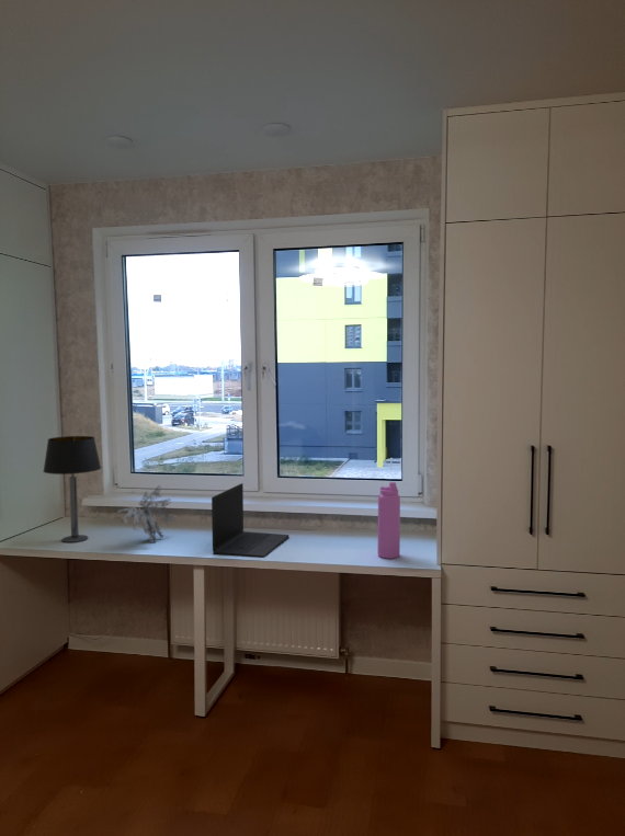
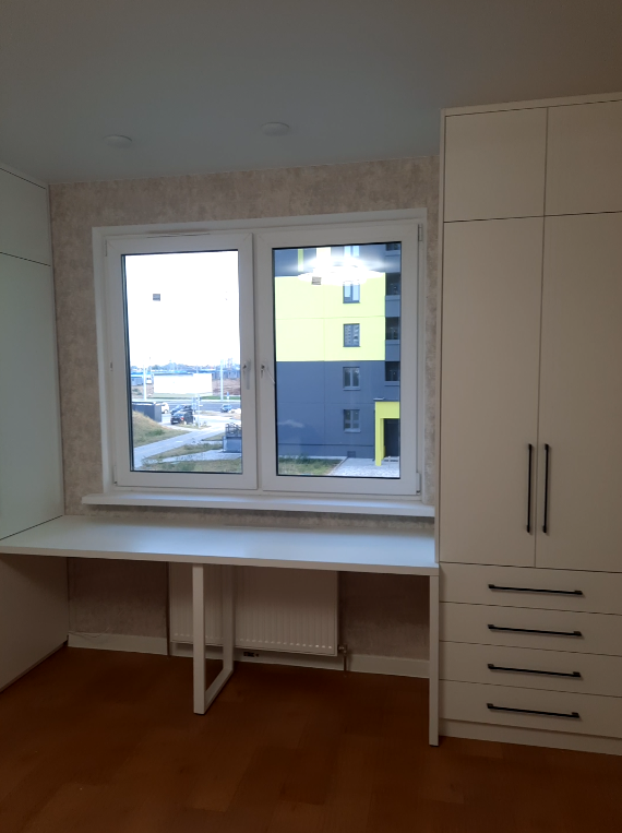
- laptop [211,482,289,559]
- table lamp [43,435,102,543]
- plant [115,484,175,543]
- water bottle [377,481,401,560]
